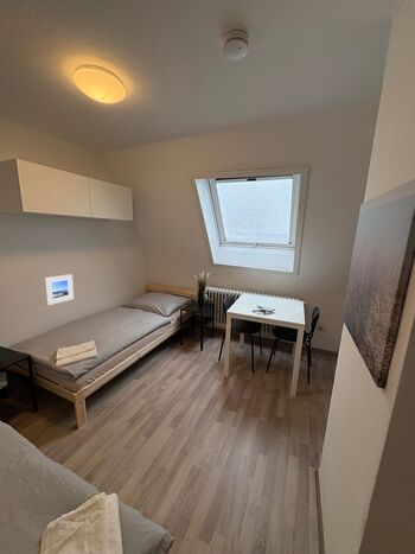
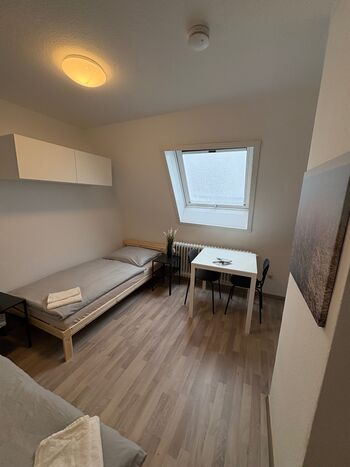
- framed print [44,273,75,306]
